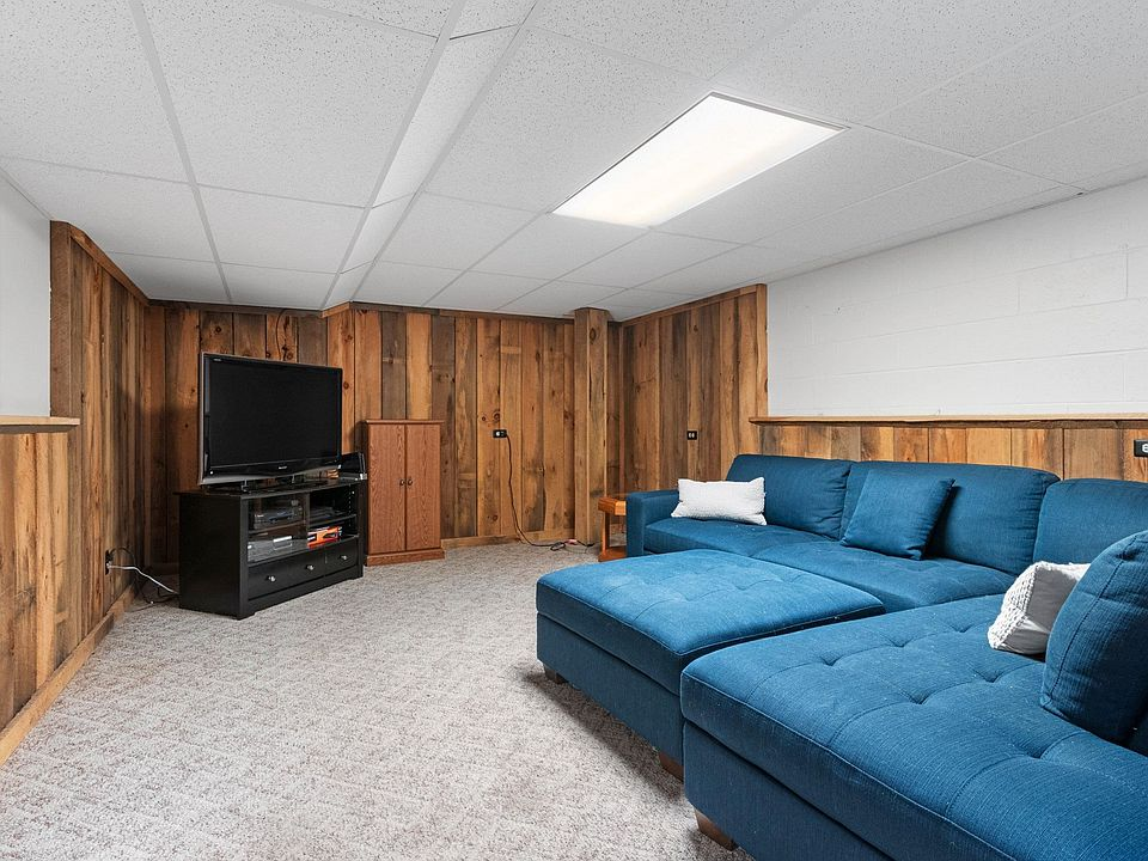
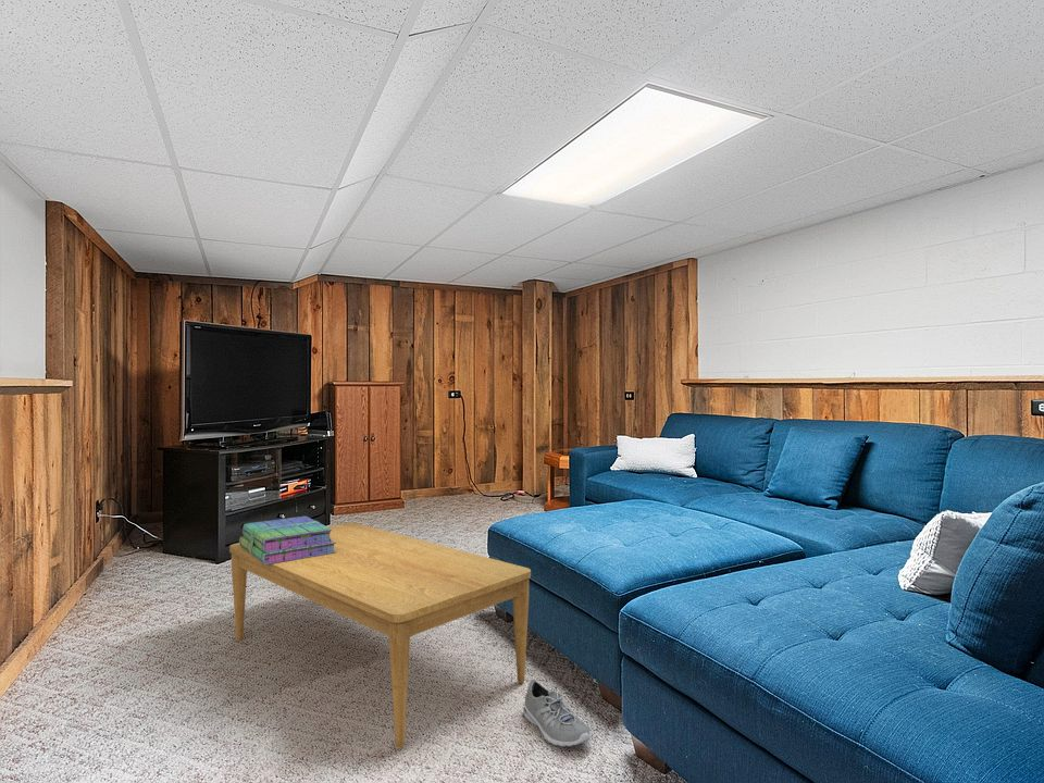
+ coffee table [228,522,532,748]
+ sneaker [522,679,592,748]
+ stack of books [238,515,336,564]
